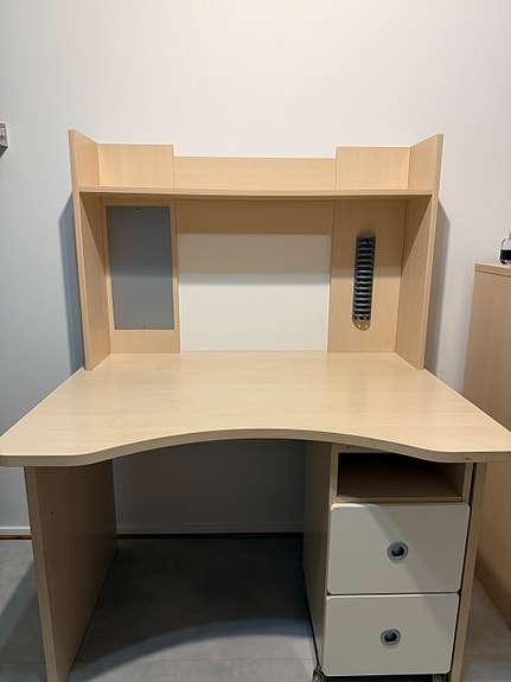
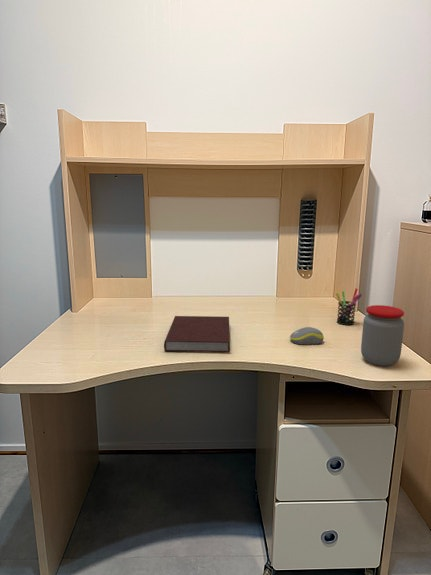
+ pen holder [335,287,363,326]
+ jar [360,304,405,367]
+ computer mouse [289,326,325,345]
+ notebook [163,315,231,353]
